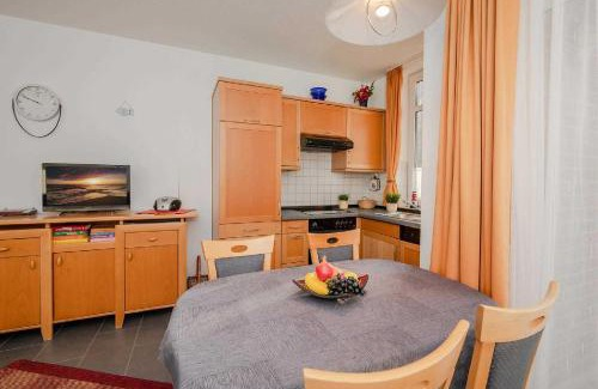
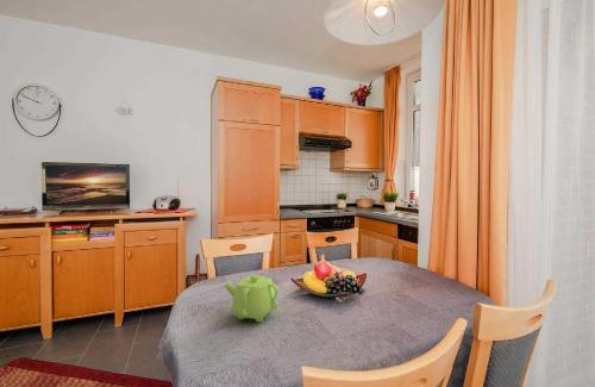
+ coffeepot [223,274,280,324]
